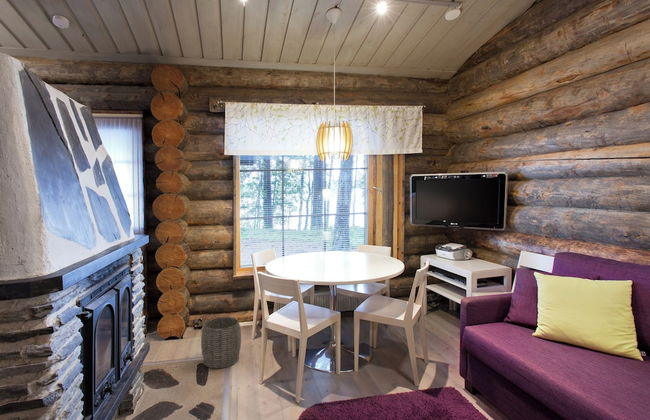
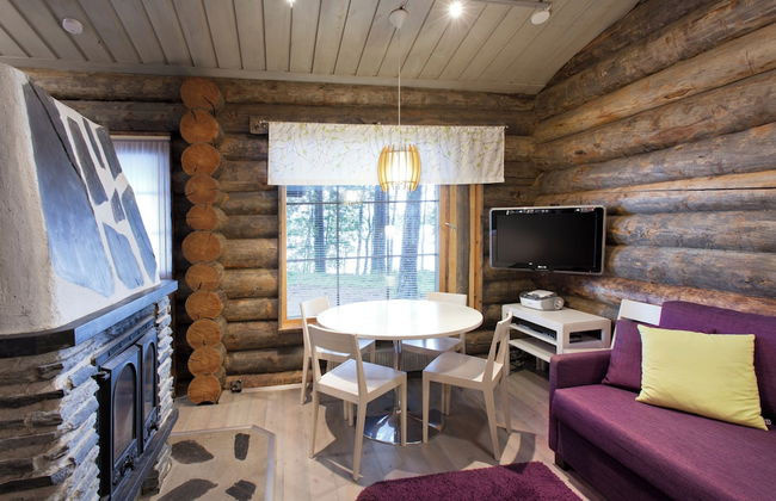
- woven basket [200,316,242,369]
